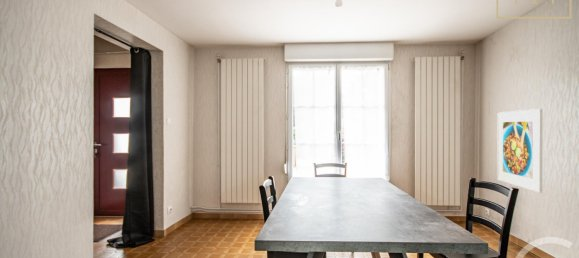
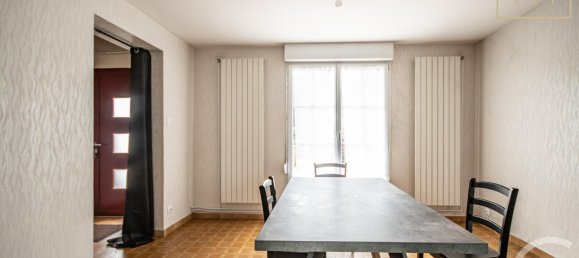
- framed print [496,108,543,194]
